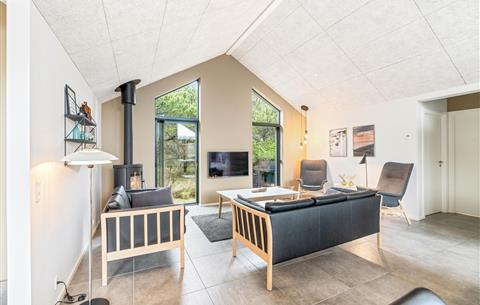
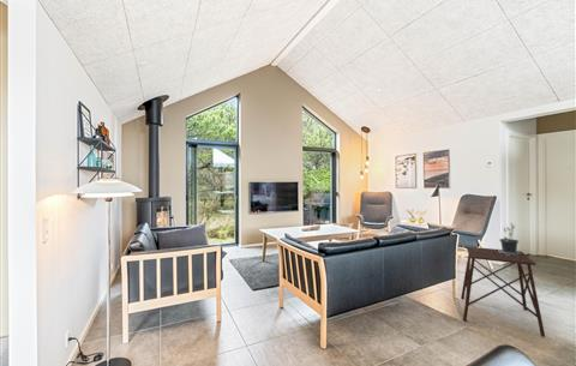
+ side table [460,246,546,338]
+ potted plant [498,222,521,256]
